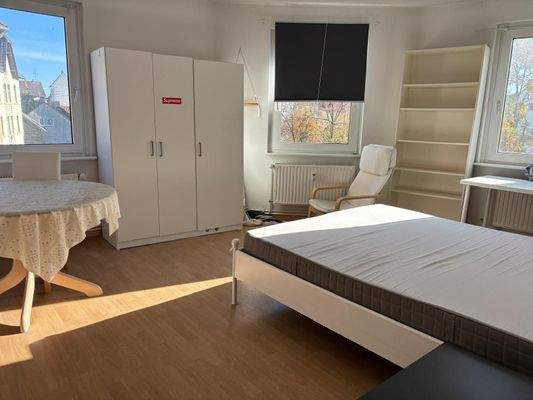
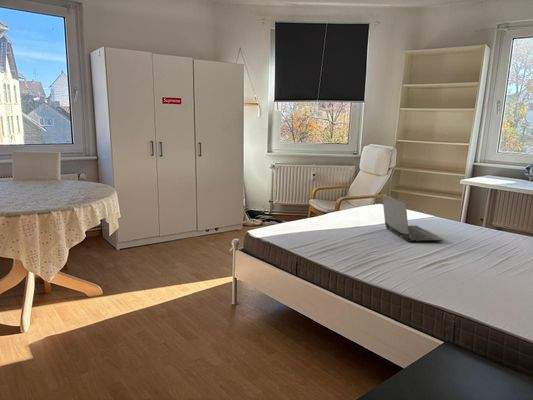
+ laptop computer [381,193,444,243]
